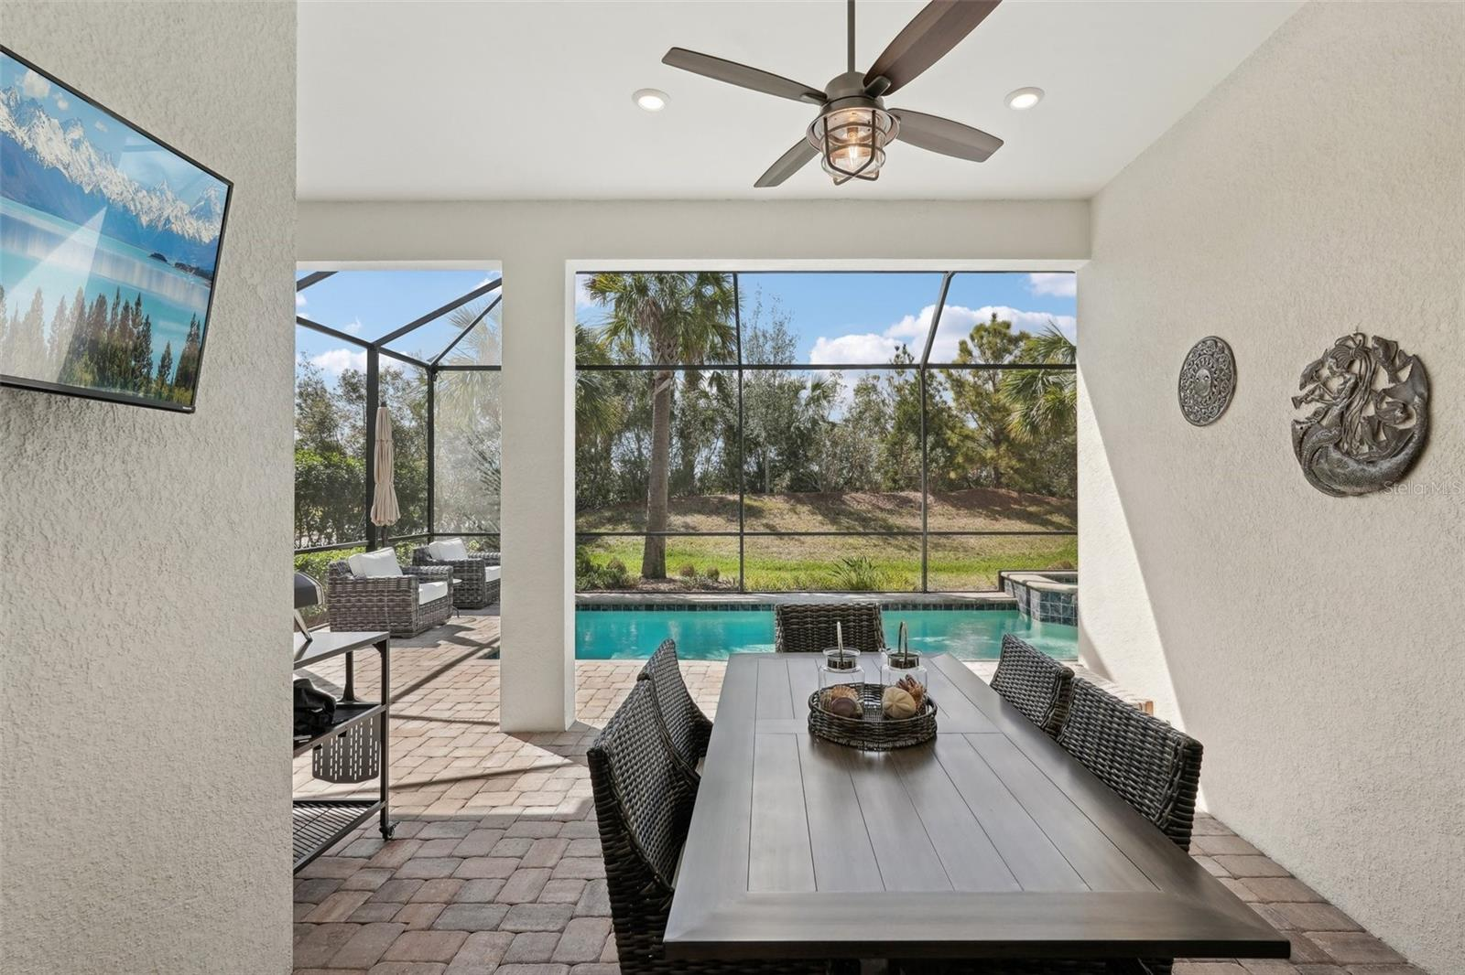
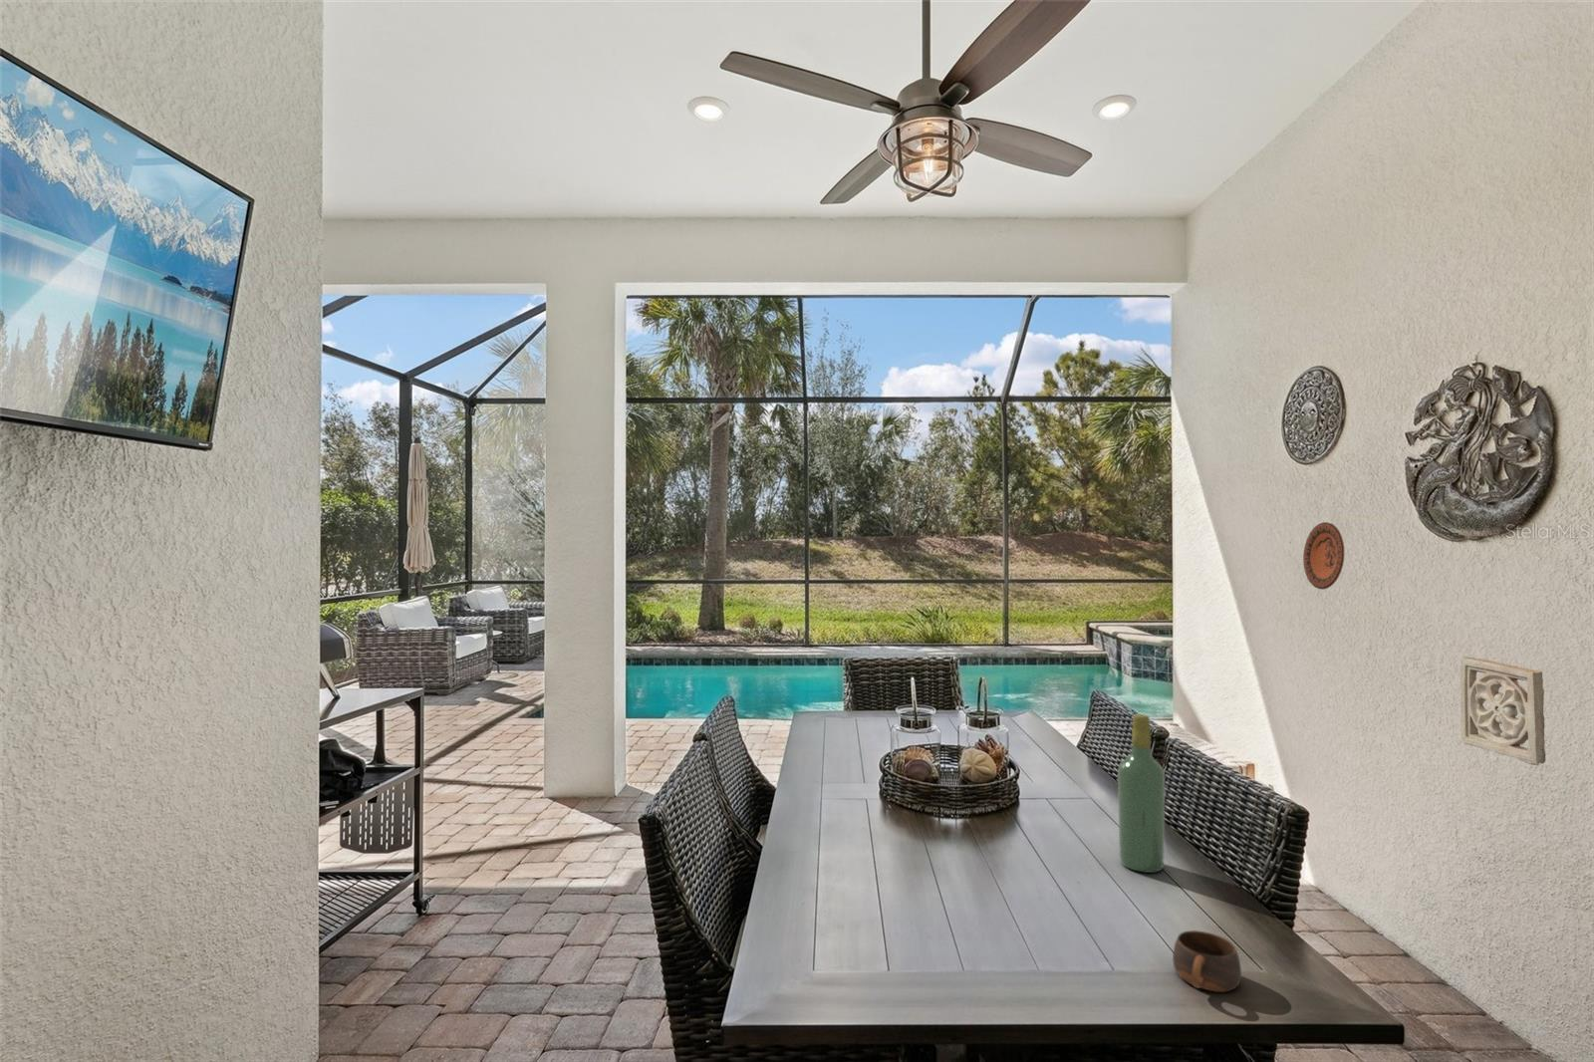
+ wall ornament [1460,657,1547,766]
+ cup [1172,929,1242,993]
+ wine bottle [1116,714,1166,874]
+ decorative plate [1302,522,1345,590]
